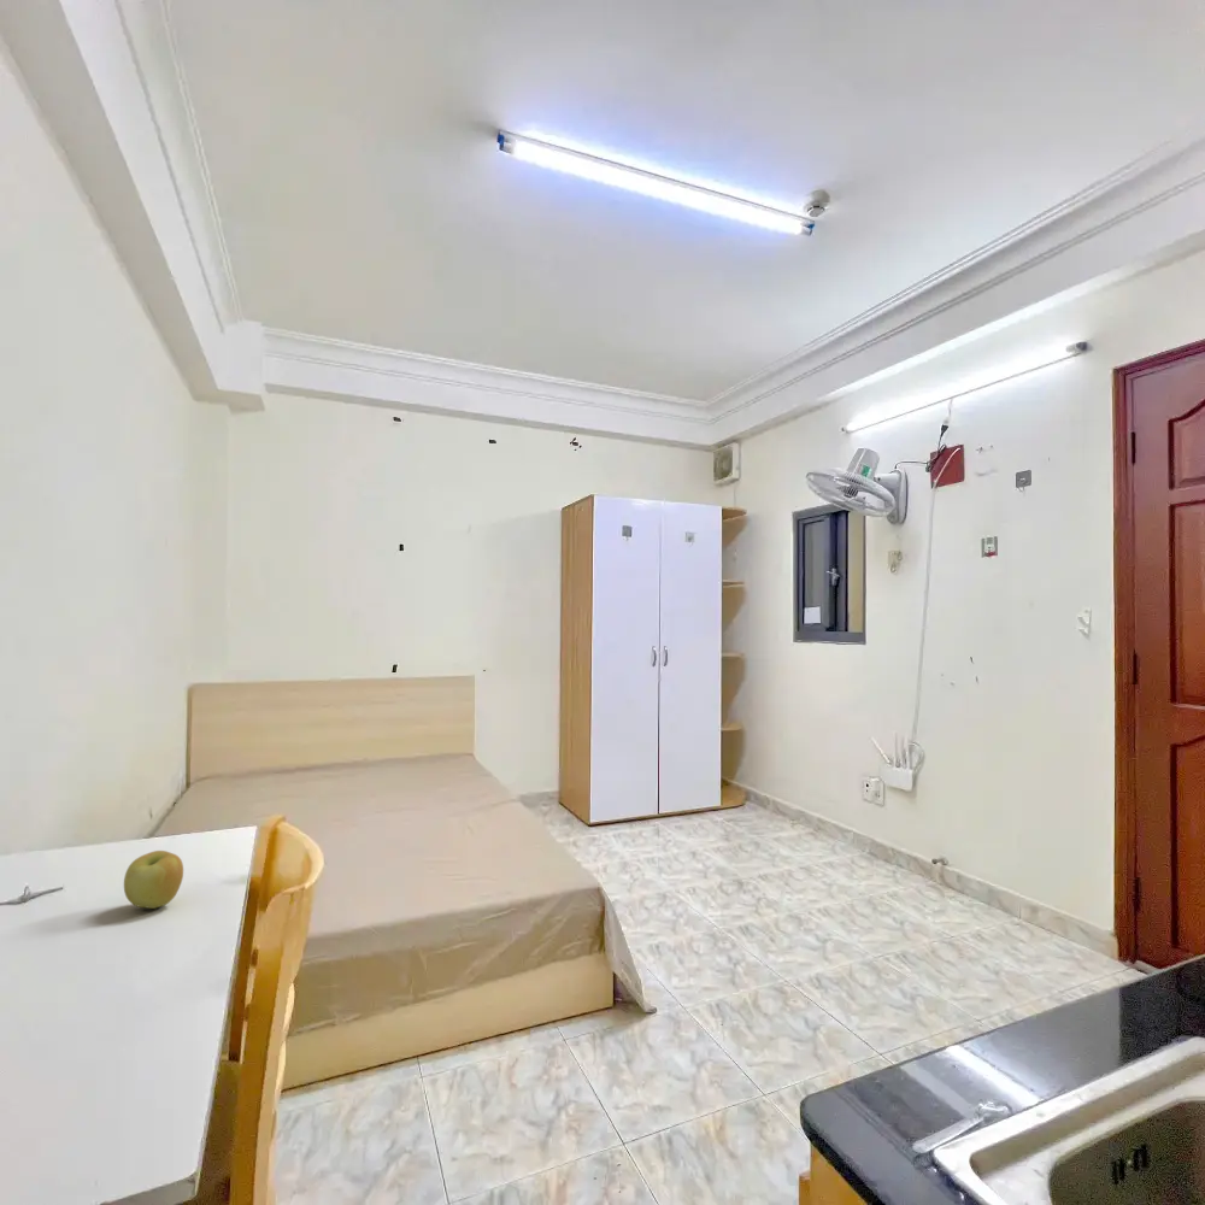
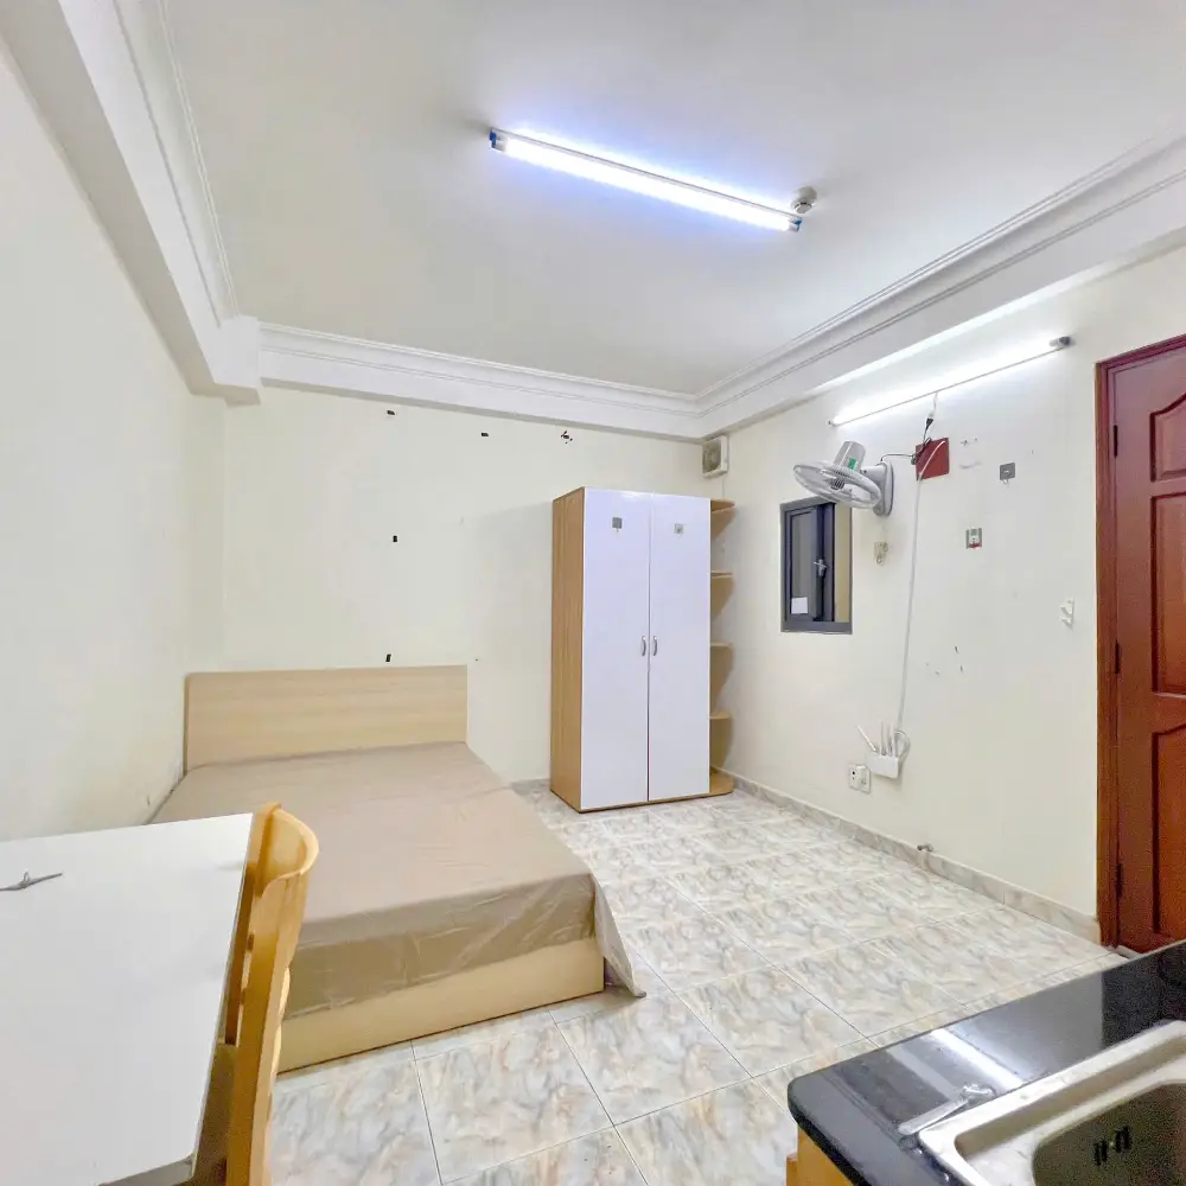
- apple [123,850,184,910]
